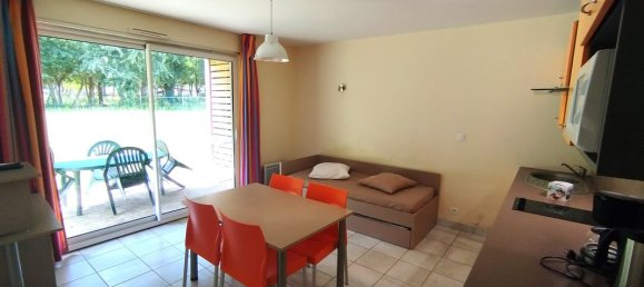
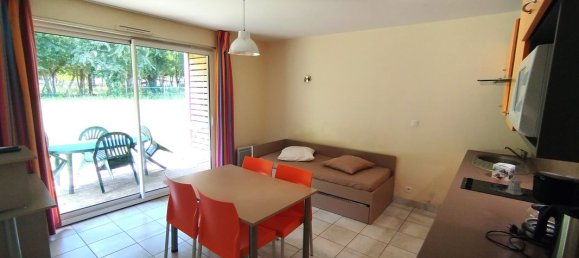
+ pepper shaker [505,177,530,196]
